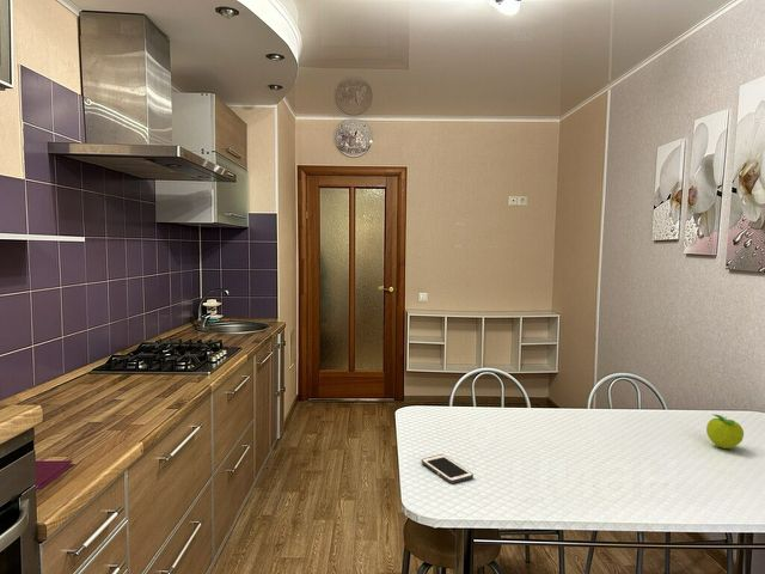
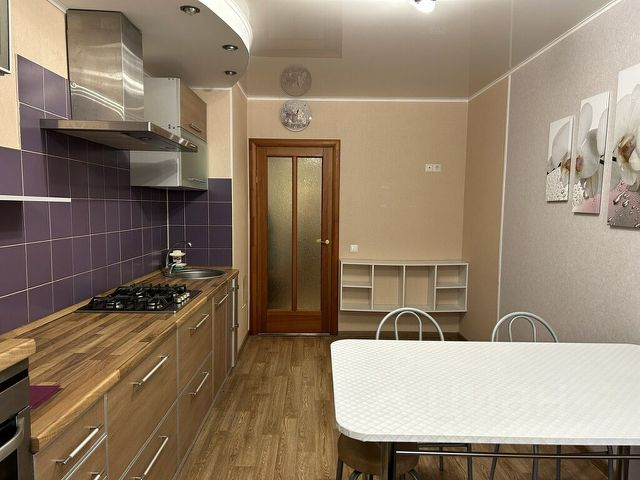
- fruit [705,414,745,450]
- cell phone [421,453,475,484]
